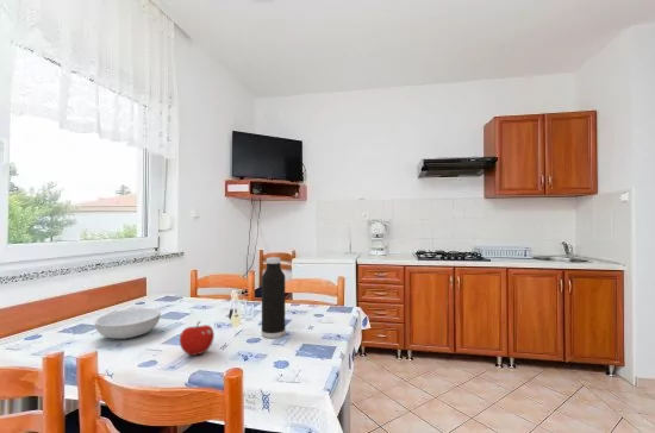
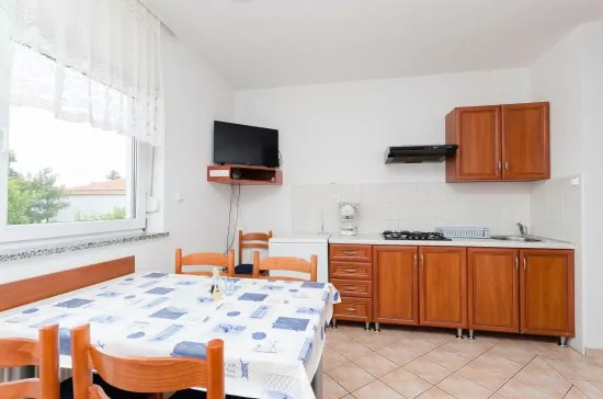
- water bottle [261,256,286,339]
- serving bowl [94,307,162,340]
- fruit [179,320,216,356]
